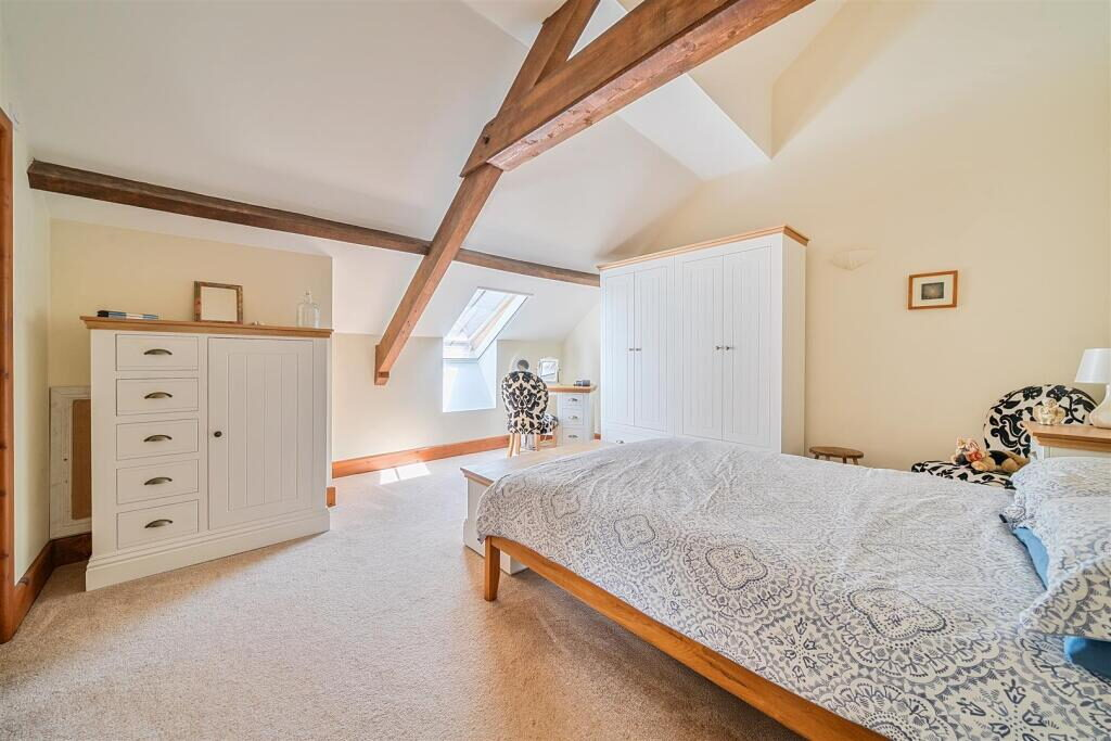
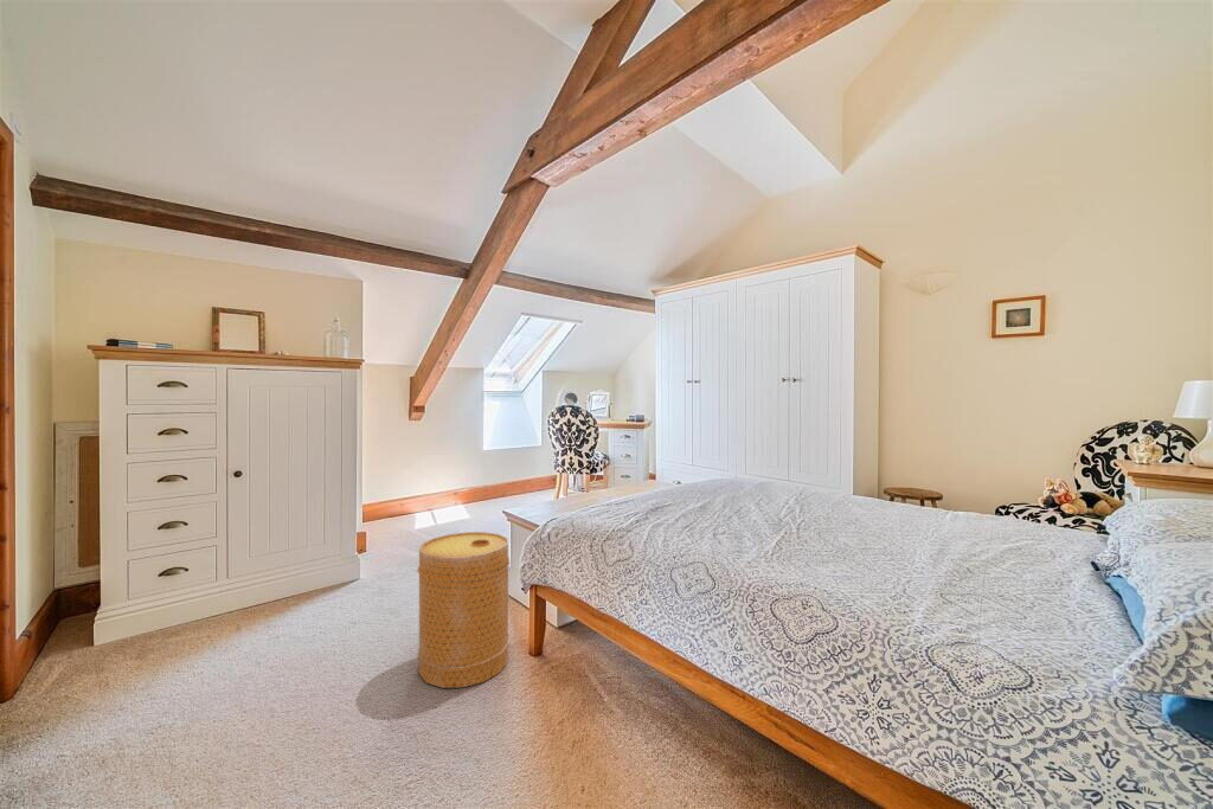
+ basket [416,531,511,689]
